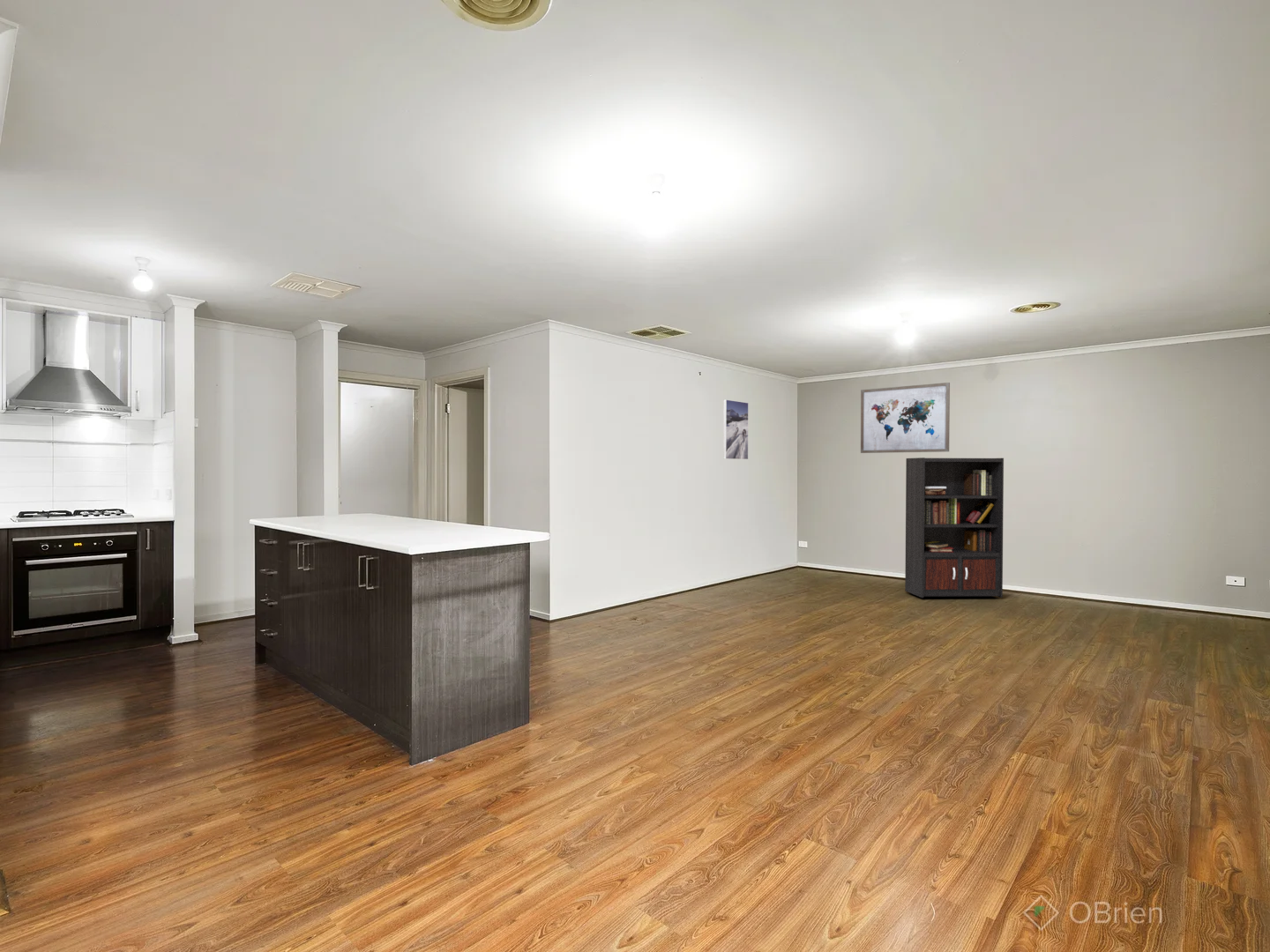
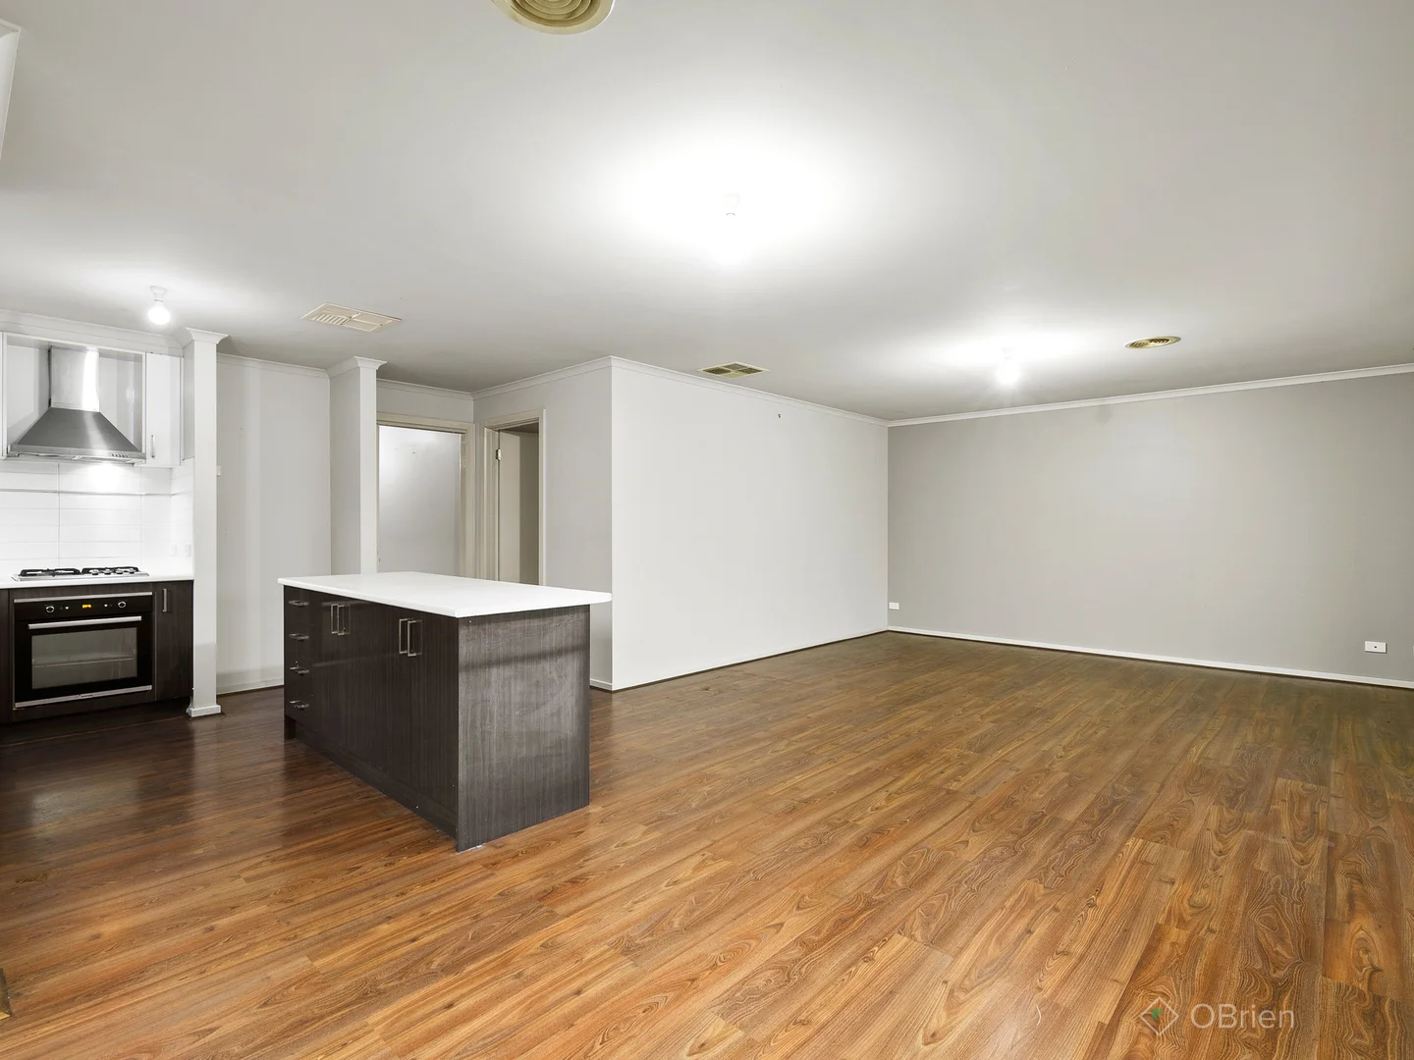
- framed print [722,398,750,460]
- wall art [860,382,951,454]
- bookcase [904,457,1005,599]
